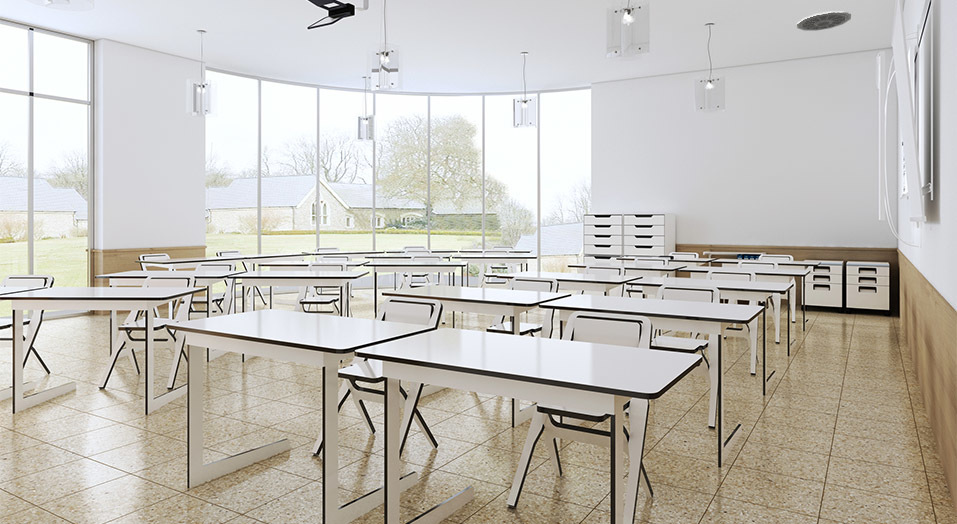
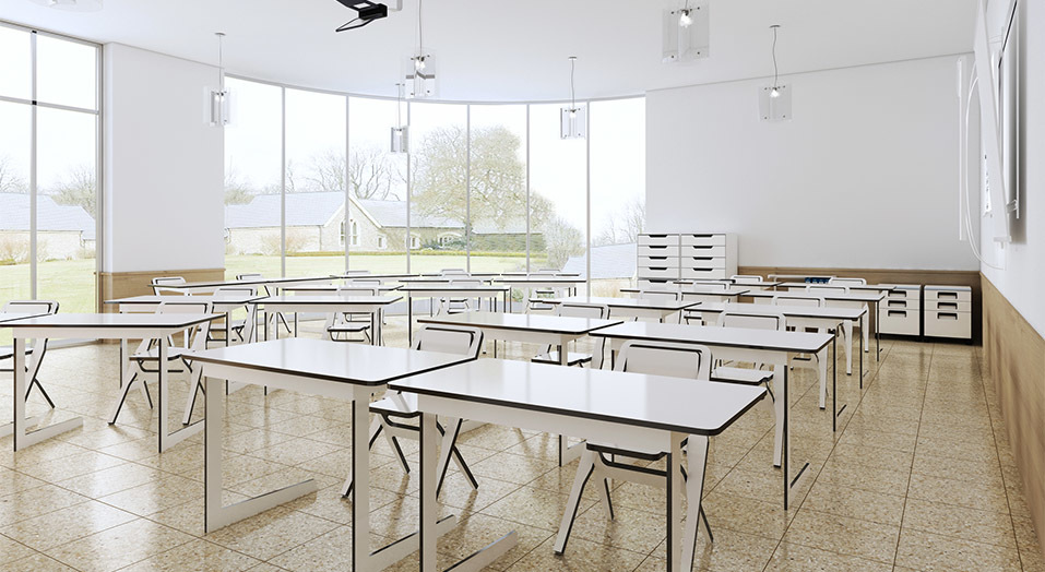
- ceiling vent [796,10,852,32]
